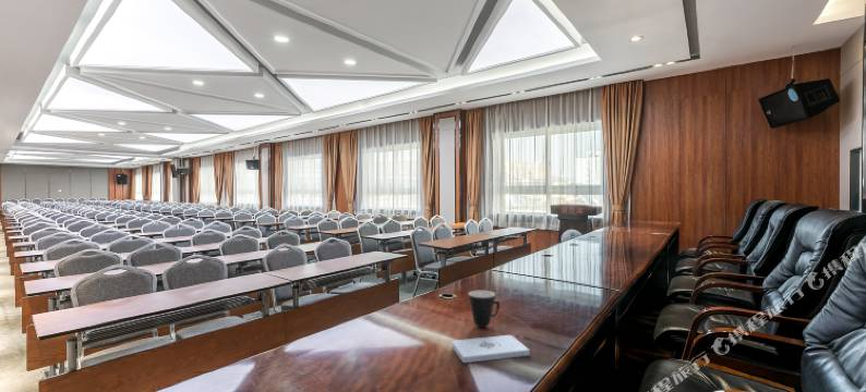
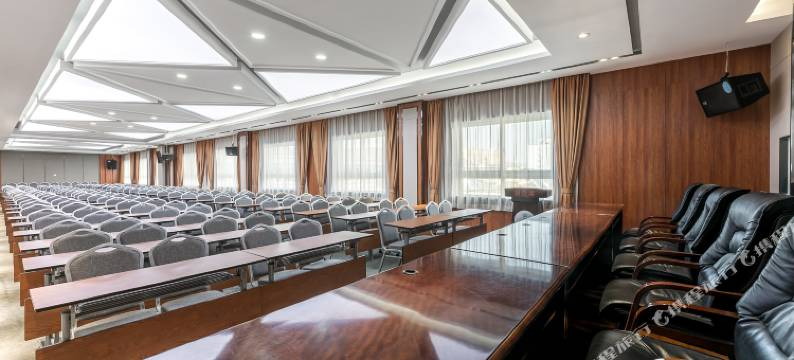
- notepad [452,334,531,364]
- mug [468,290,501,328]
